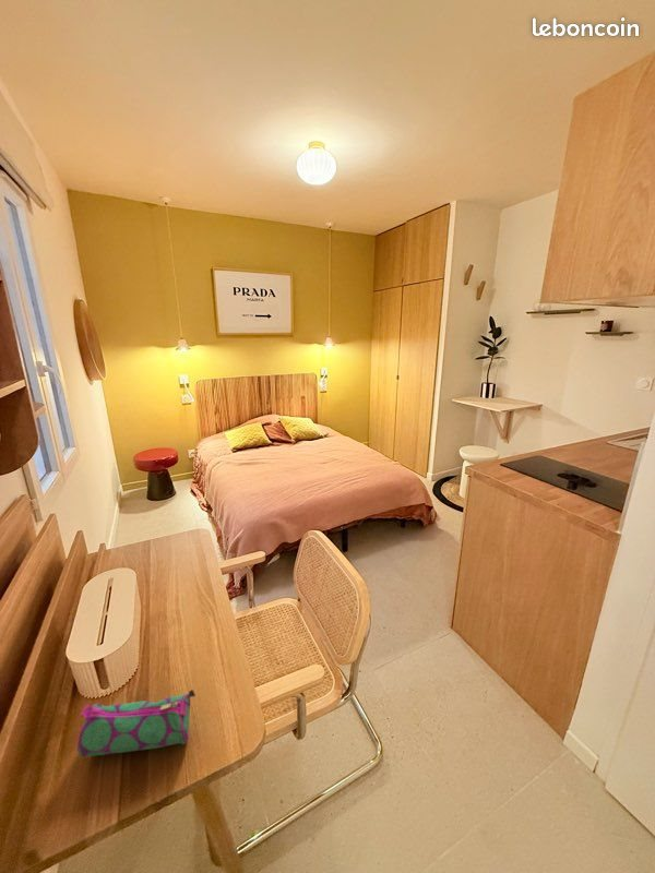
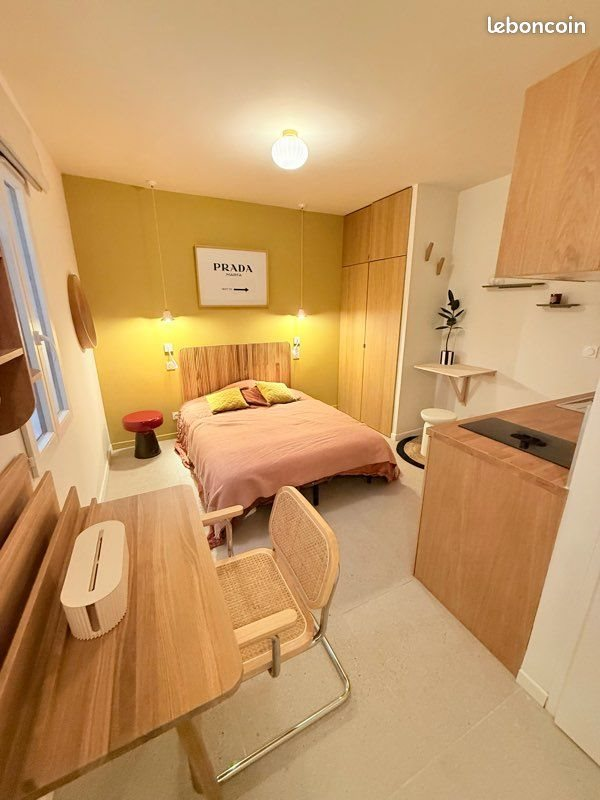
- pencil case [76,689,196,757]
